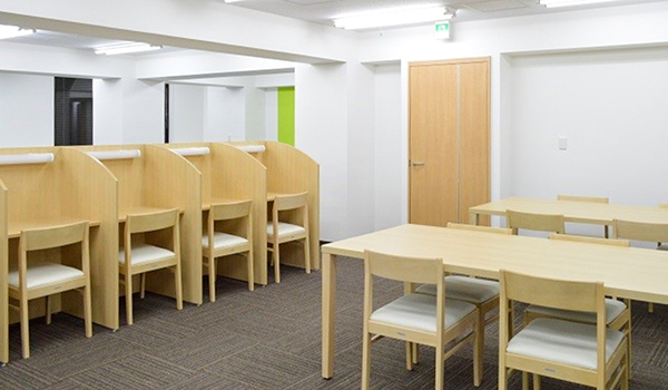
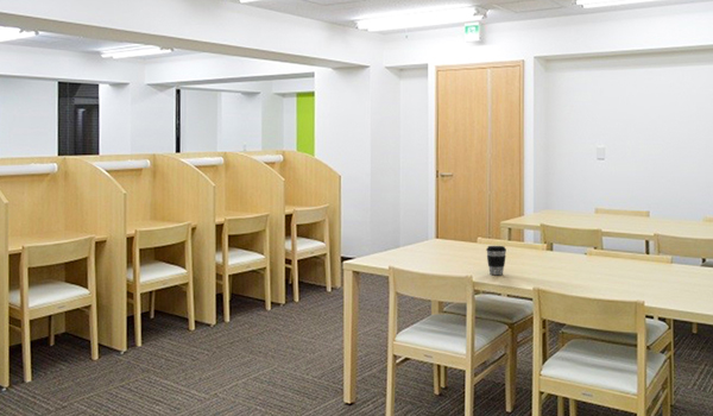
+ coffee cup [485,245,507,276]
